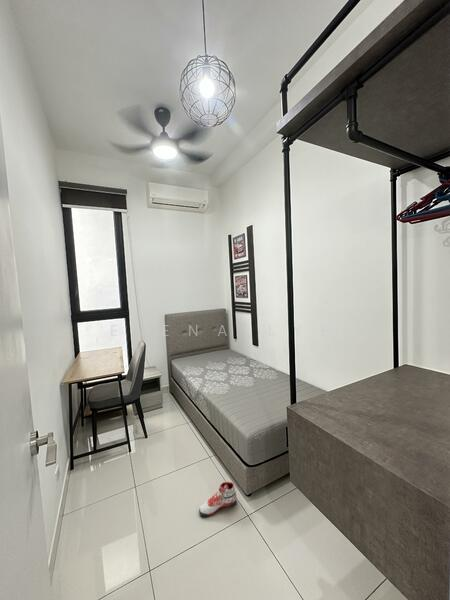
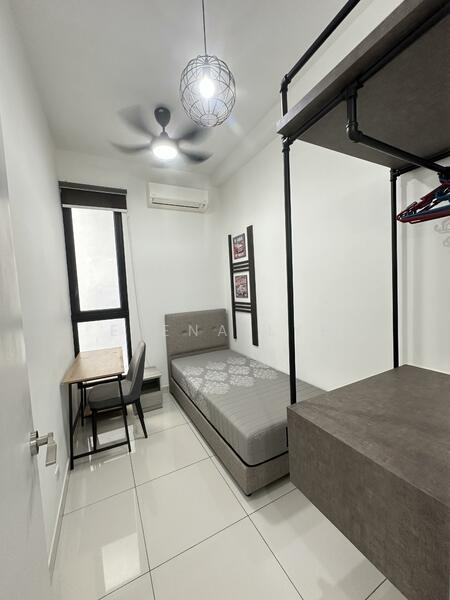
- sneaker [198,481,237,517]
